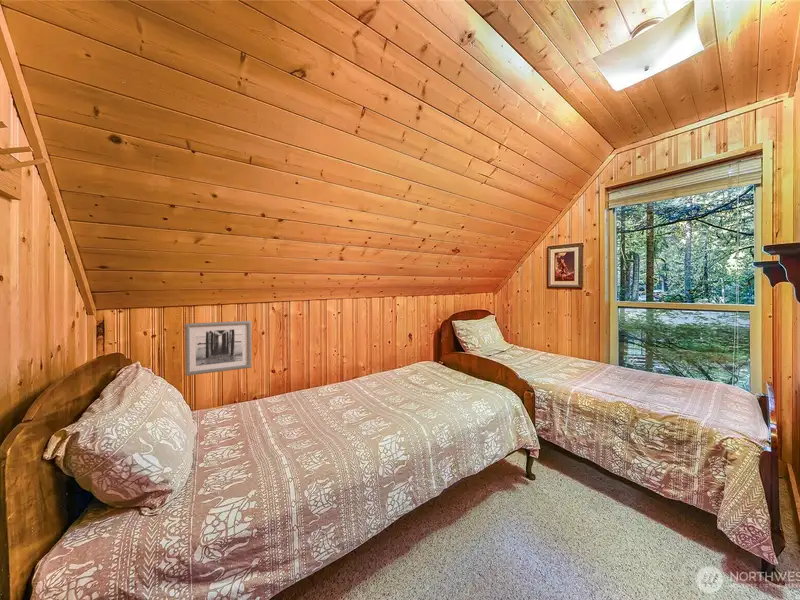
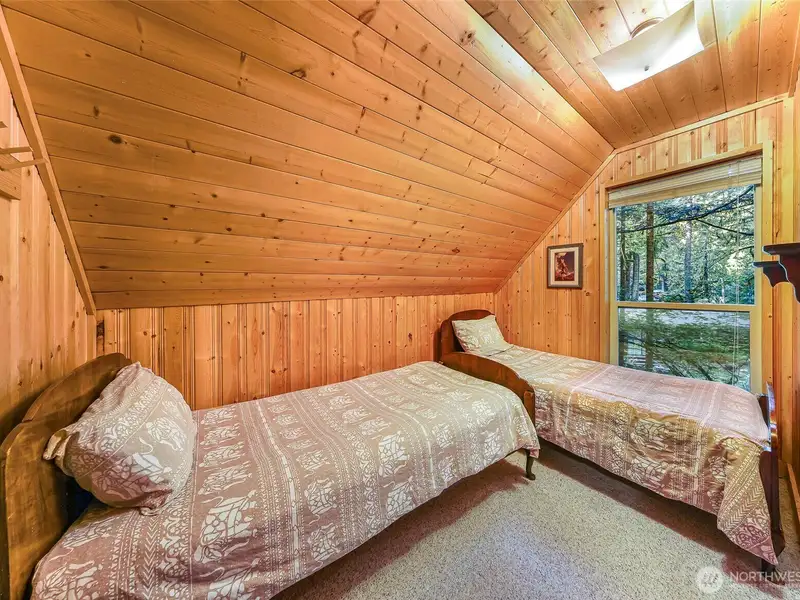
- wall art [184,320,252,377]
